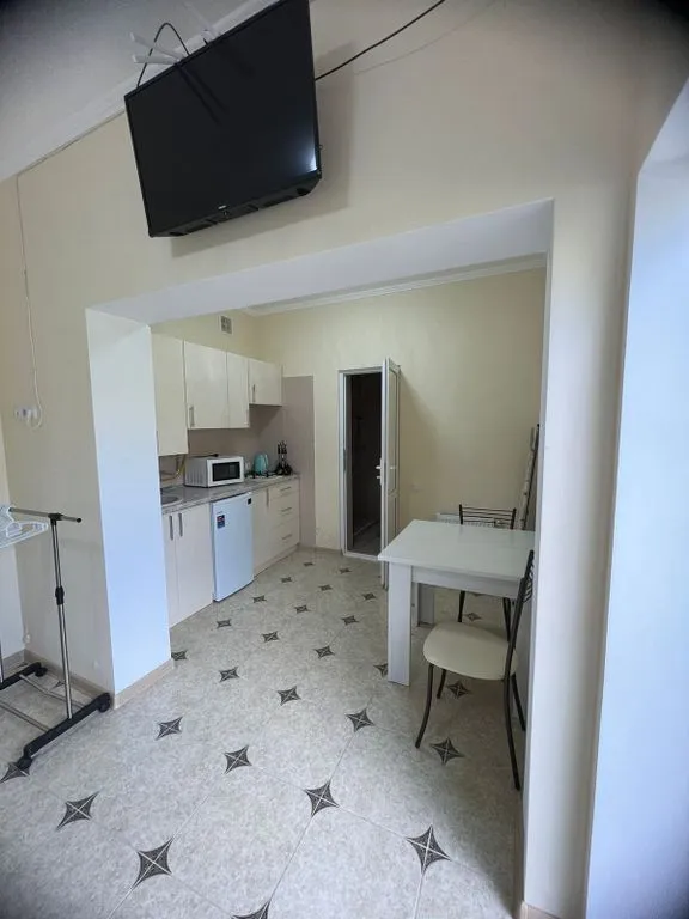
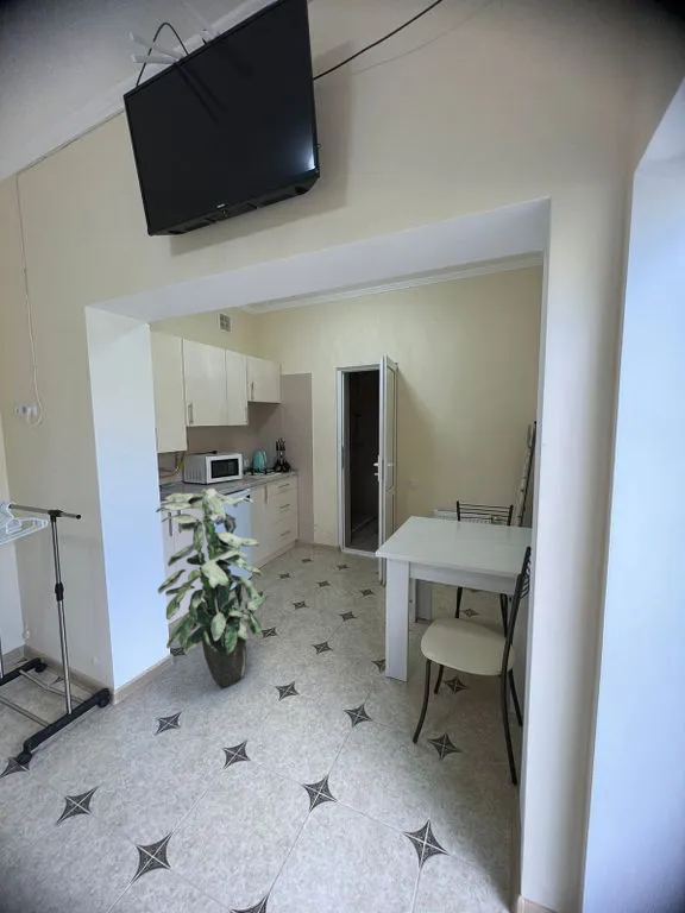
+ indoor plant [155,487,270,690]
